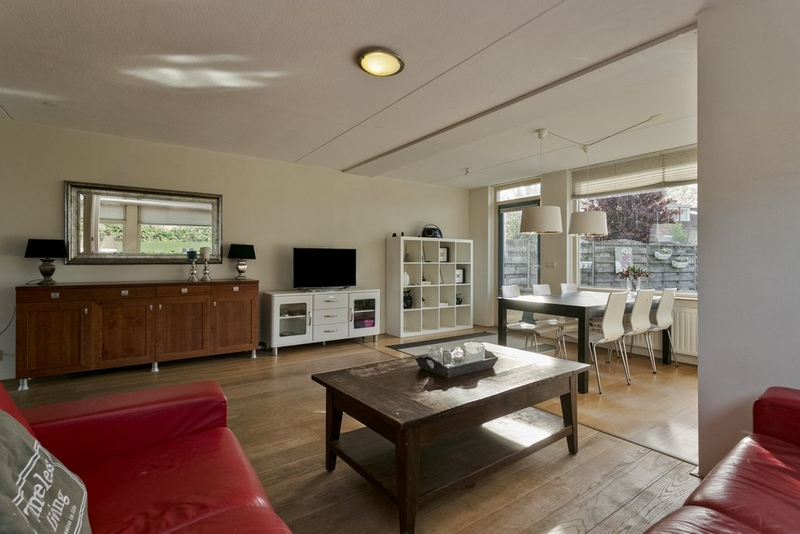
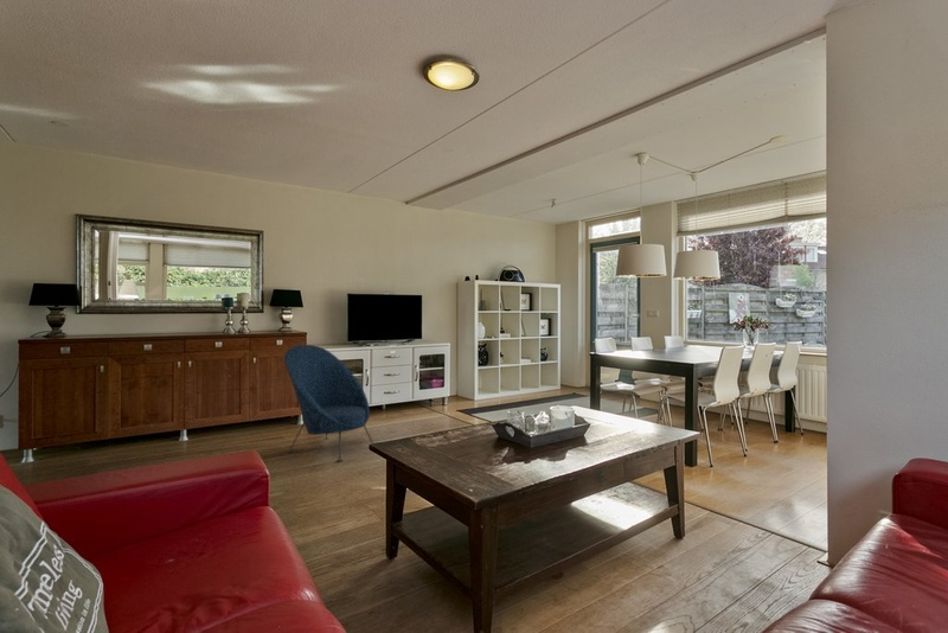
+ lounge chair [283,344,374,462]
